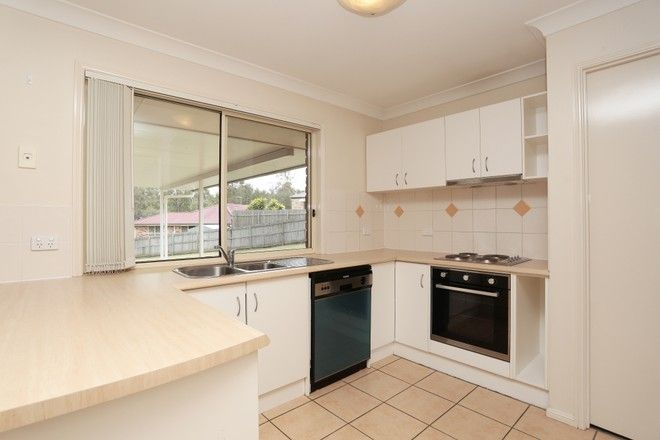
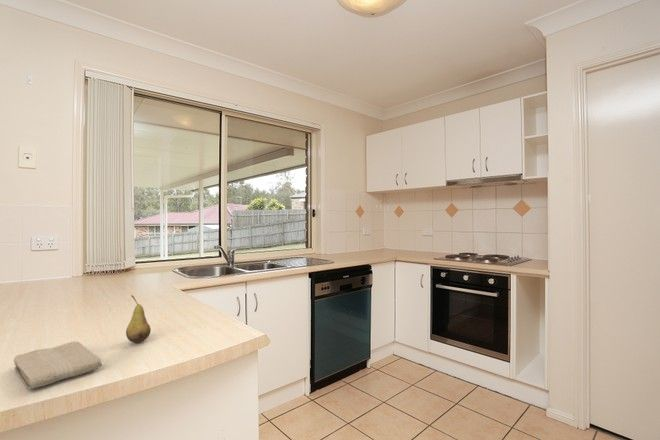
+ fruit [125,294,152,344]
+ washcloth [13,340,103,390]
